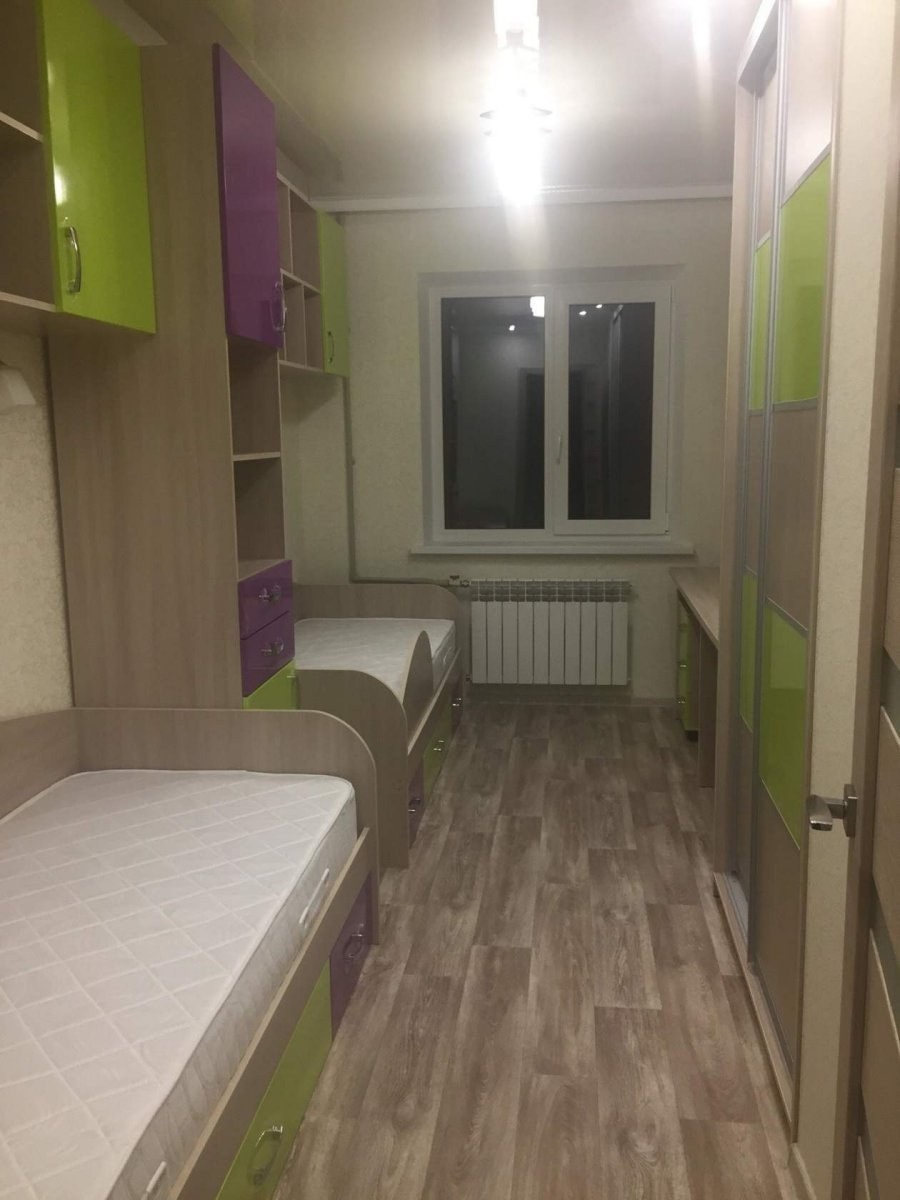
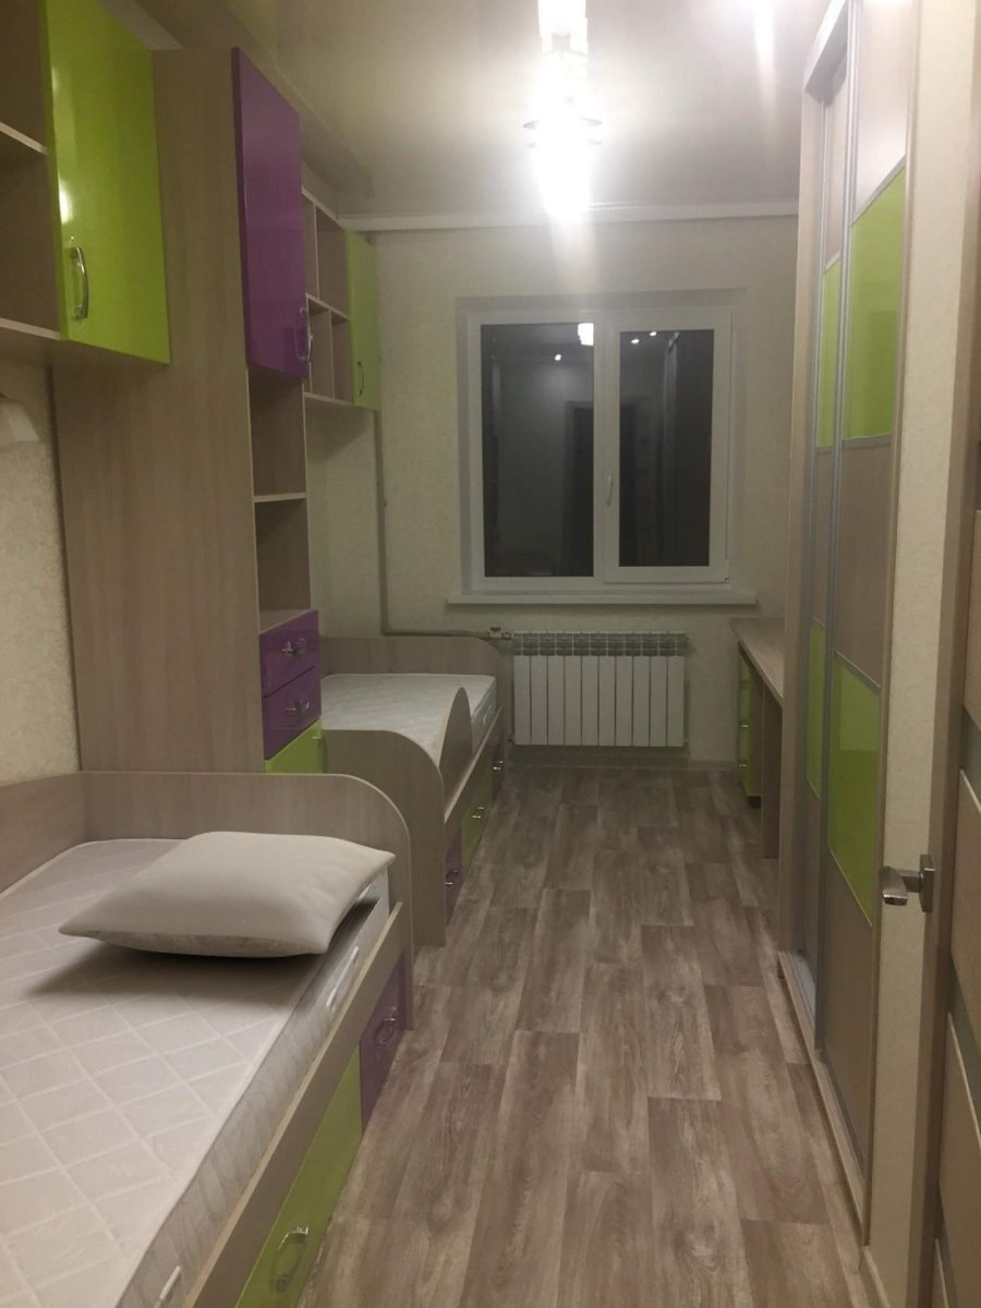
+ pillow [57,831,397,958]
